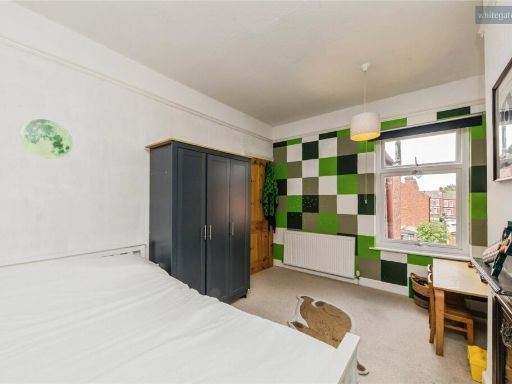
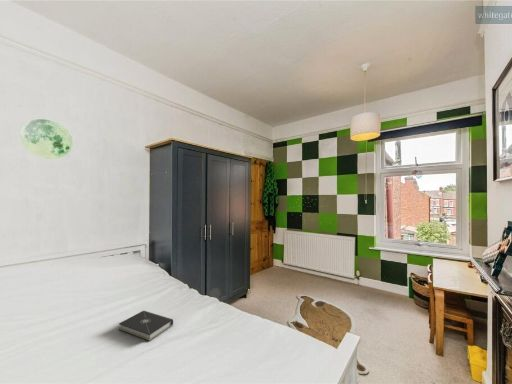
+ book [118,310,174,342]
